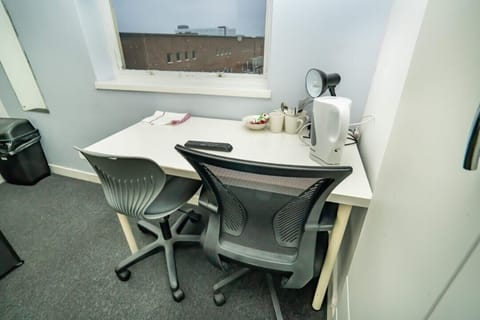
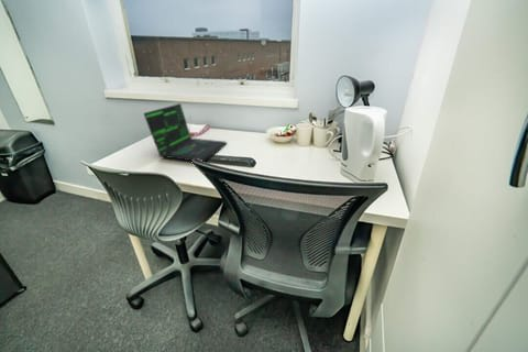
+ laptop [142,102,229,163]
